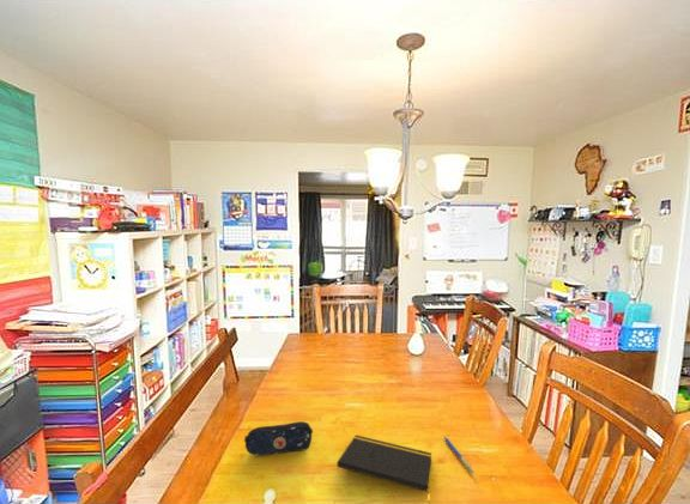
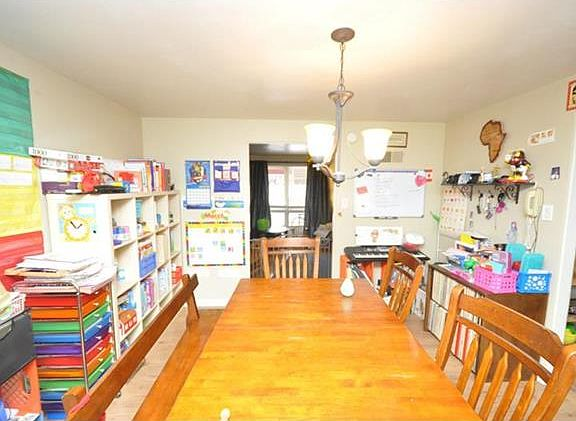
- pencil case [243,420,314,456]
- pen [443,436,474,474]
- notepad [337,433,432,504]
